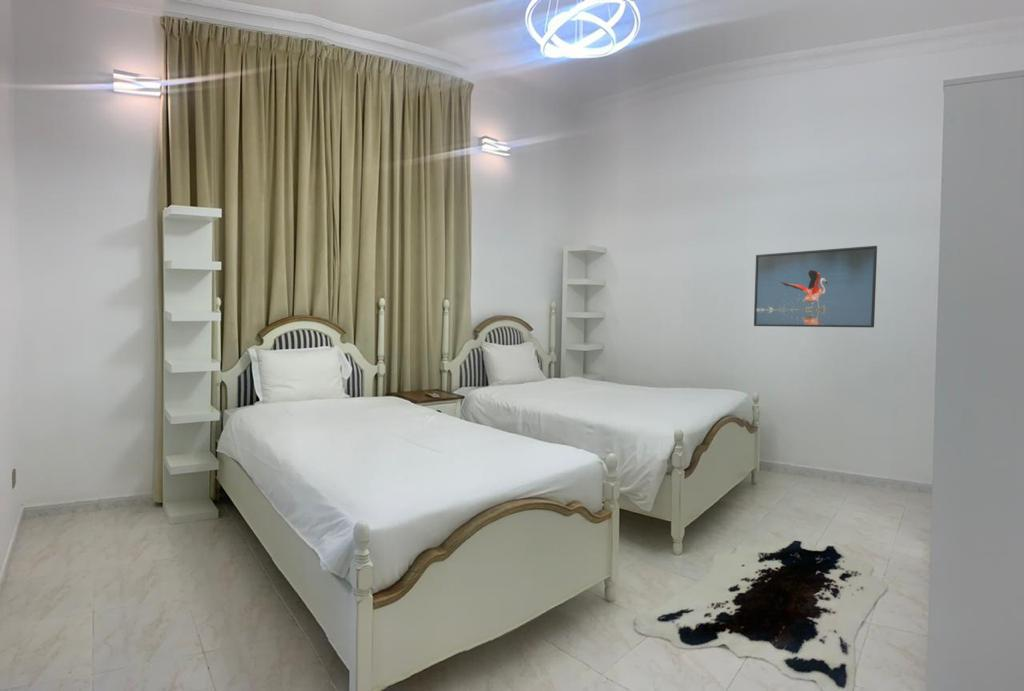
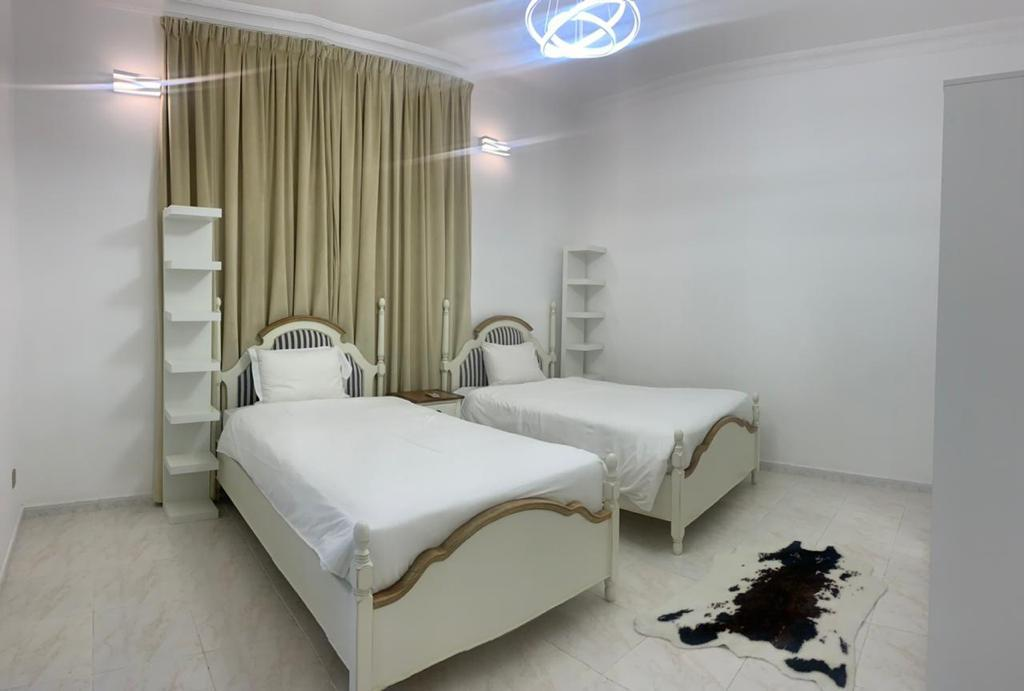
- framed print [753,245,878,329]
